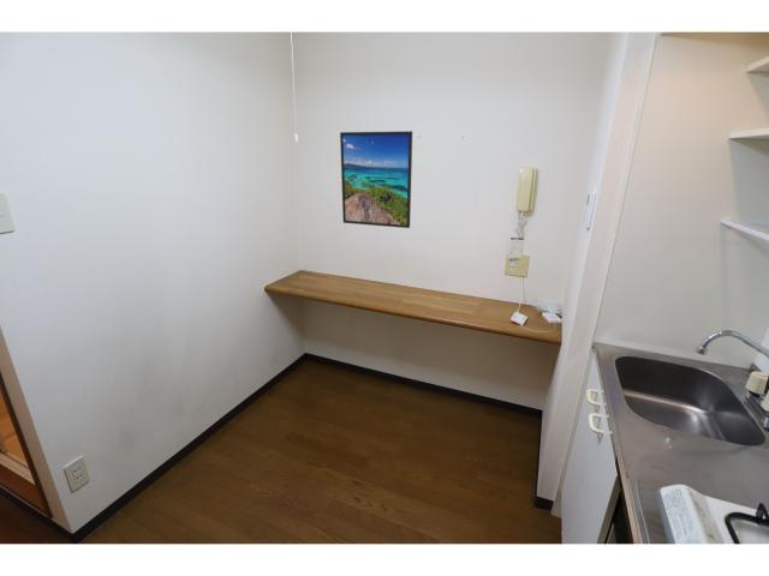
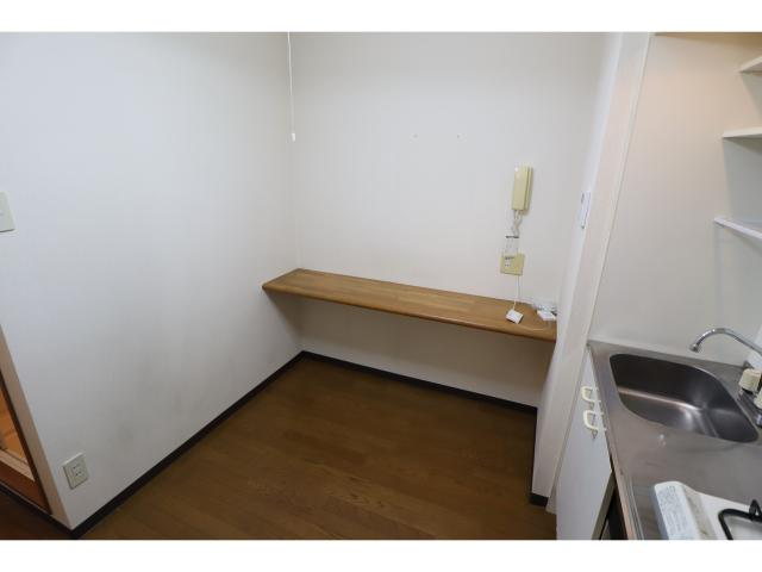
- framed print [339,130,413,229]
